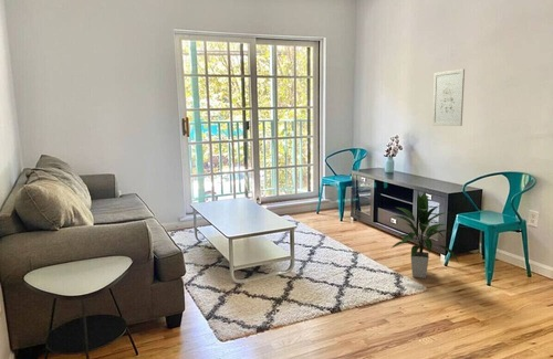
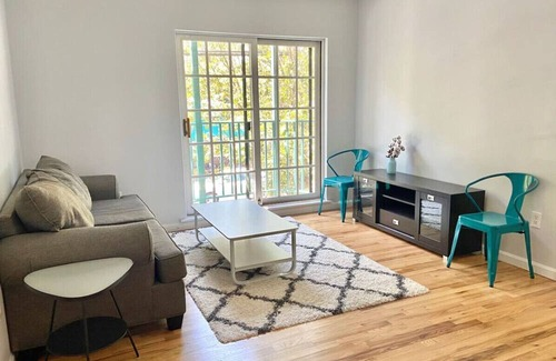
- indoor plant [390,191,460,279]
- wall art [431,67,466,127]
